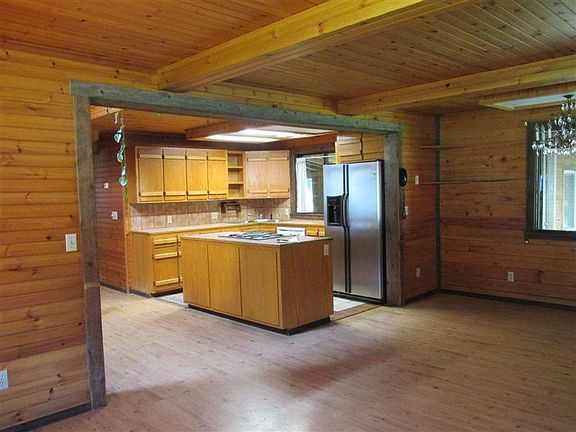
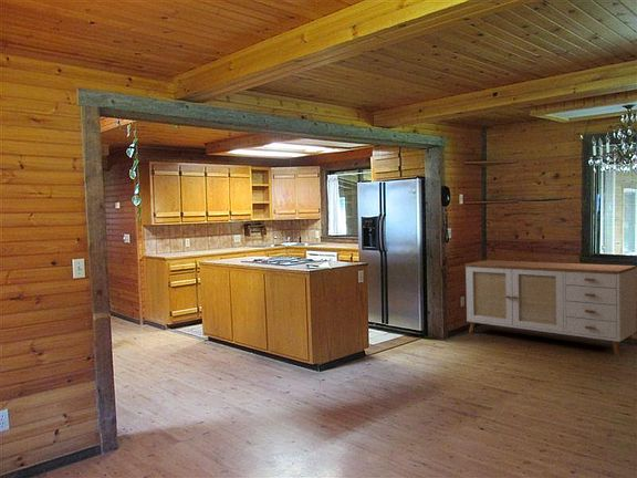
+ sideboard [463,259,637,356]
